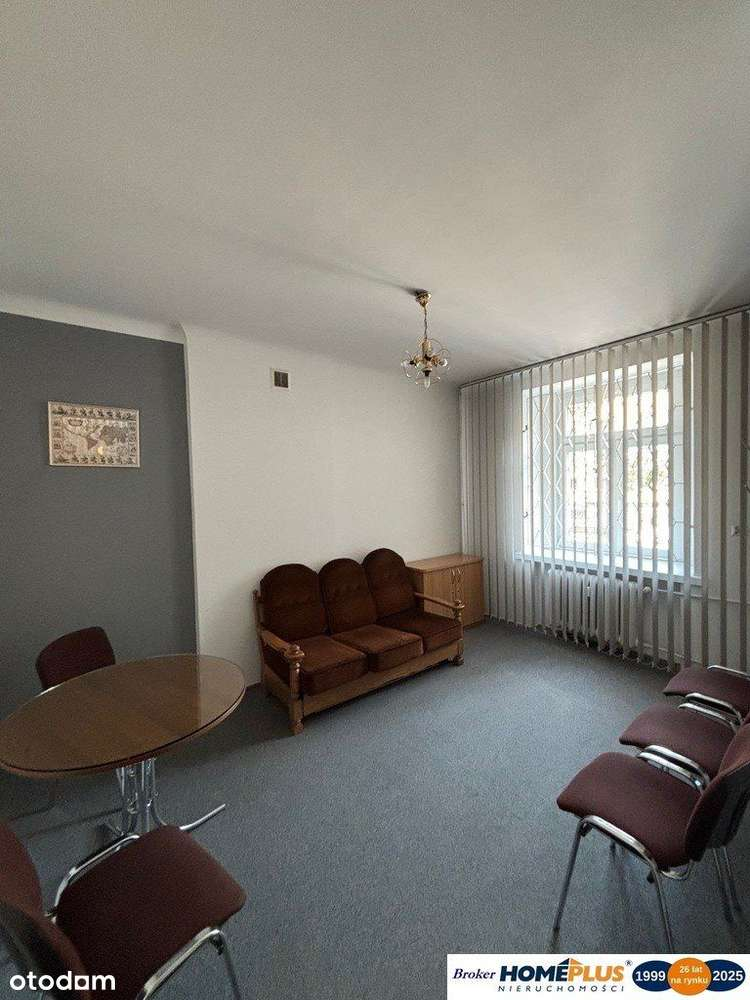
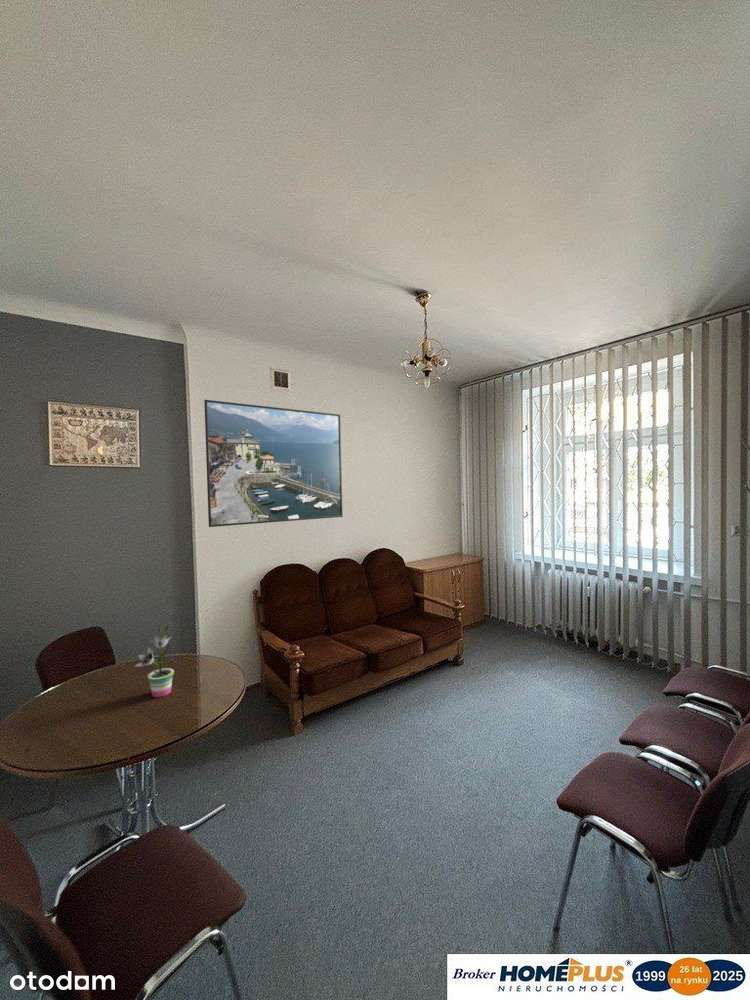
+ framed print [203,399,344,528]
+ potted plant [134,624,175,698]
